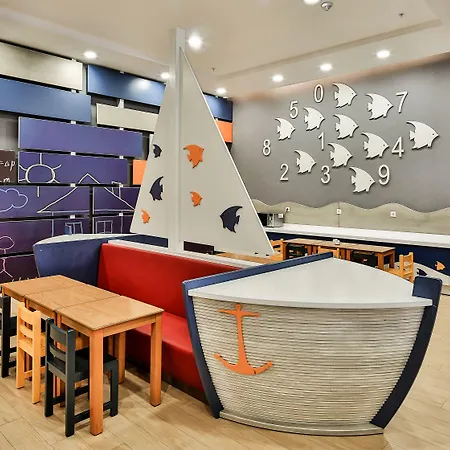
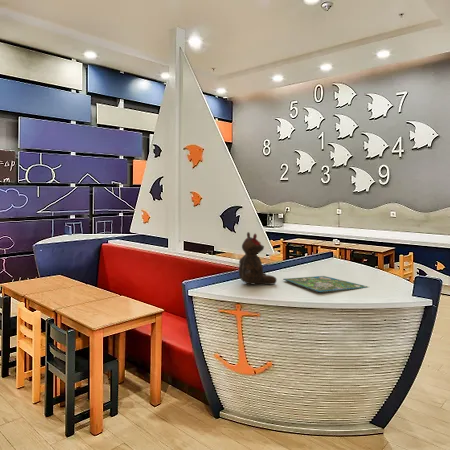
+ teddy bear [238,231,278,285]
+ board game [282,275,369,293]
